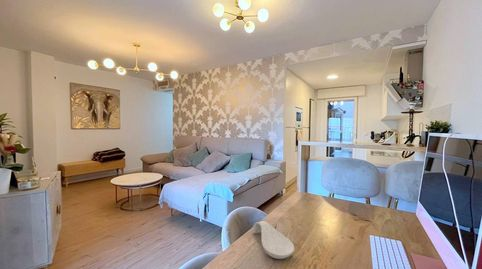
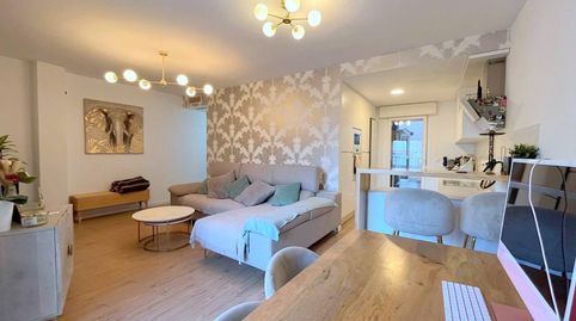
- spoon rest [251,220,295,260]
